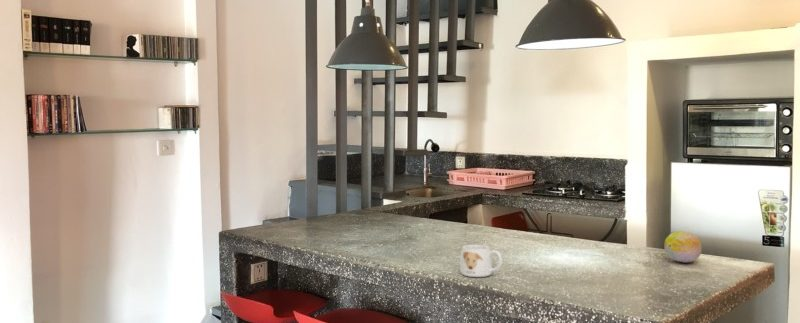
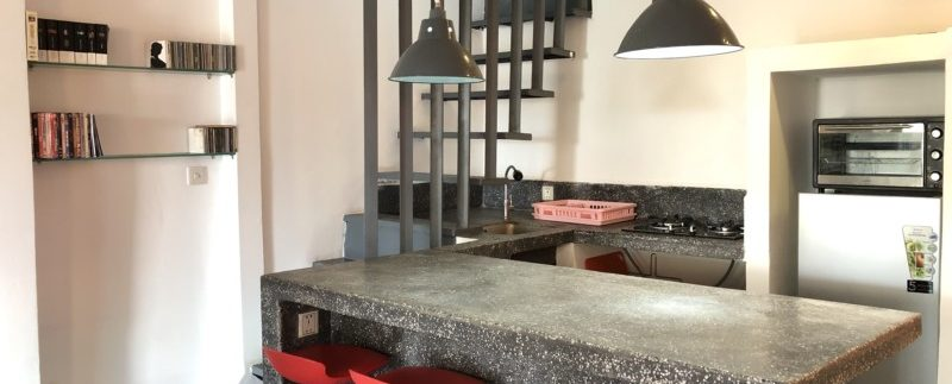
- fruit [663,230,703,264]
- mug [459,244,503,278]
